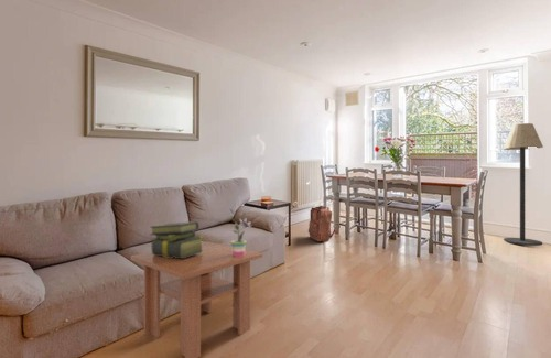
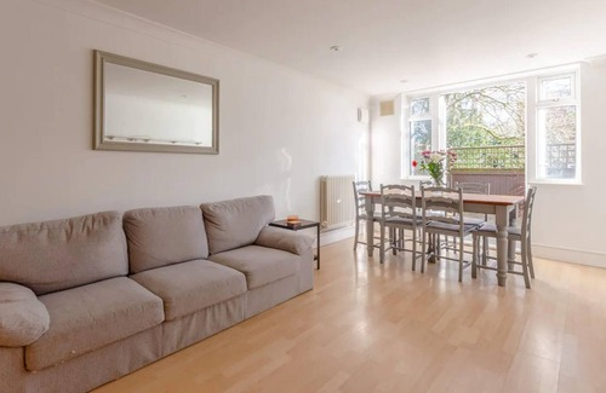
- stack of books [149,220,205,258]
- potted plant [229,208,252,256]
- coffee table [129,240,263,358]
- floor lamp [503,122,544,247]
- backpack [307,205,336,242]
